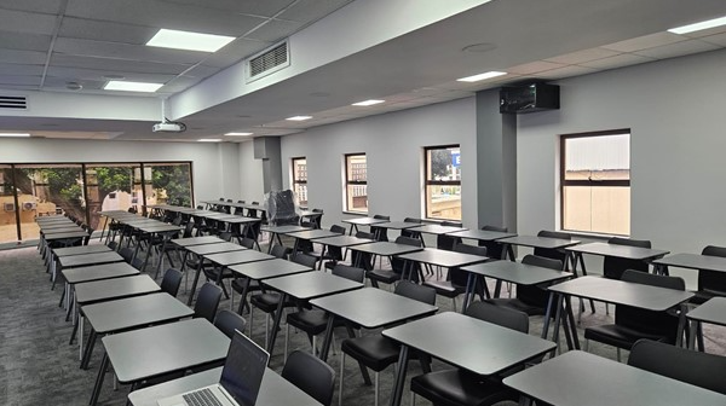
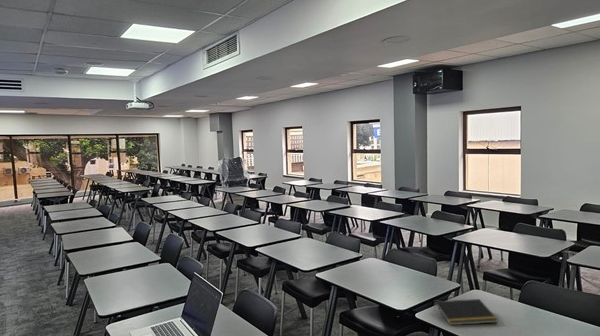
+ notepad [433,298,499,326]
